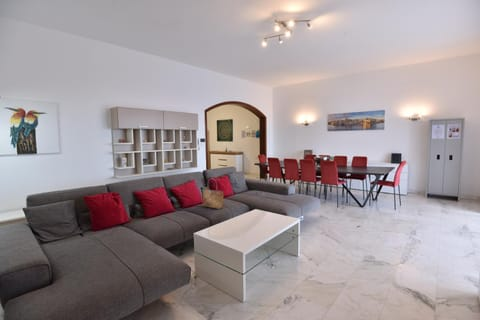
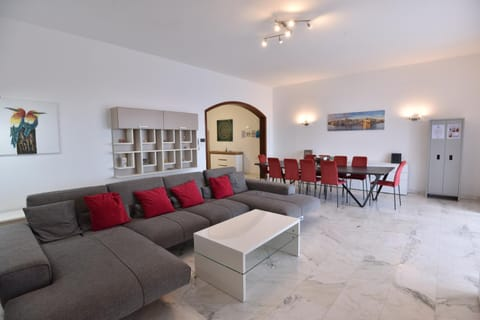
- tote bag [201,177,224,210]
